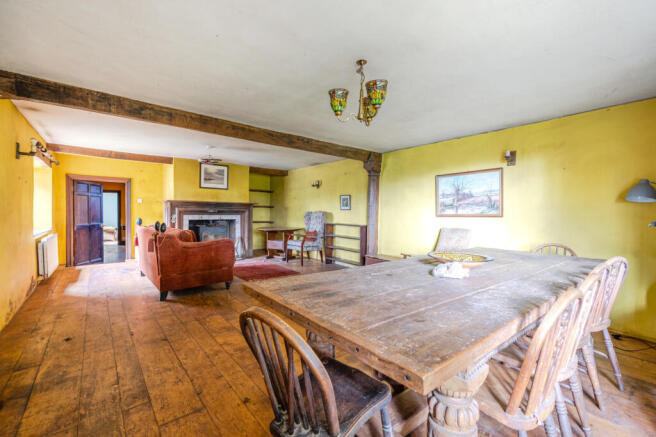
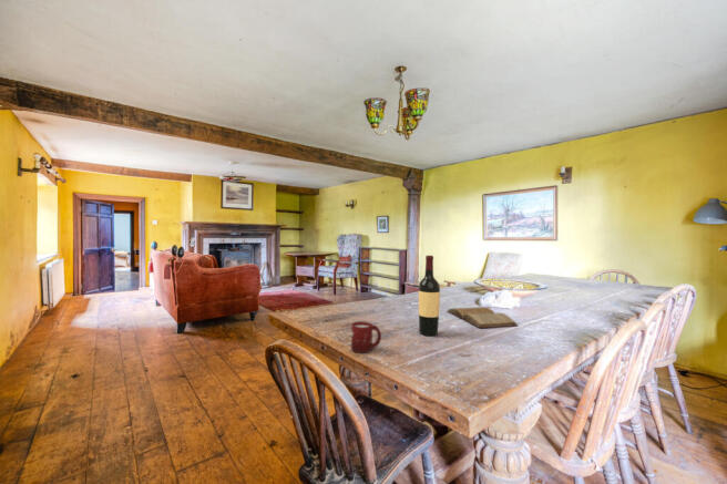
+ cup [350,320,382,354]
+ wine bottle [418,255,441,337]
+ book [446,306,519,329]
